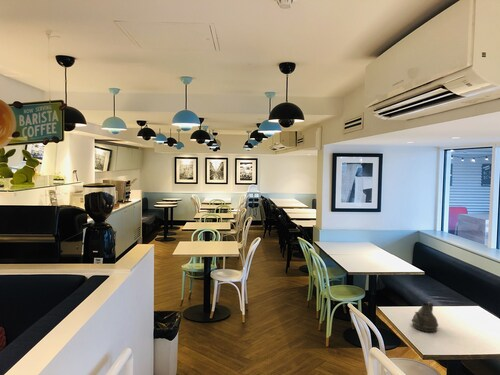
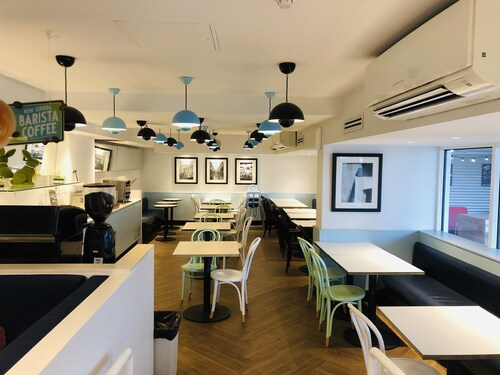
- teapot [411,301,439,333]
